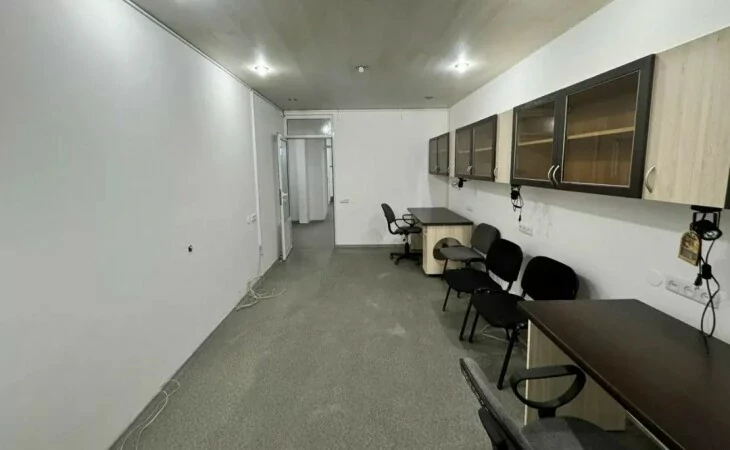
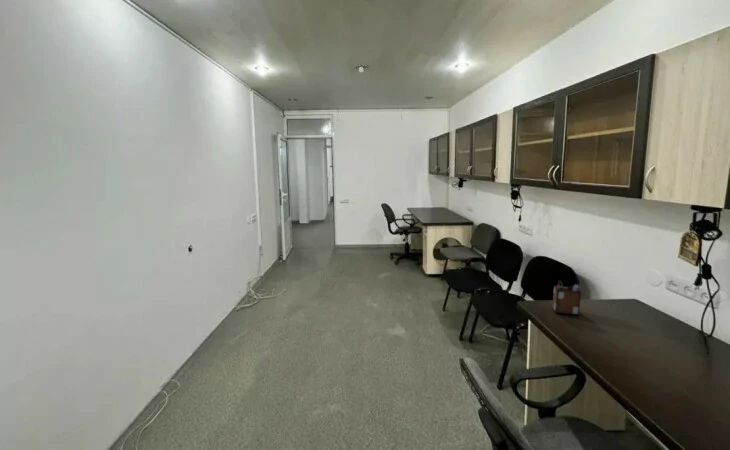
+ desk organizer [552,279,582,316]
